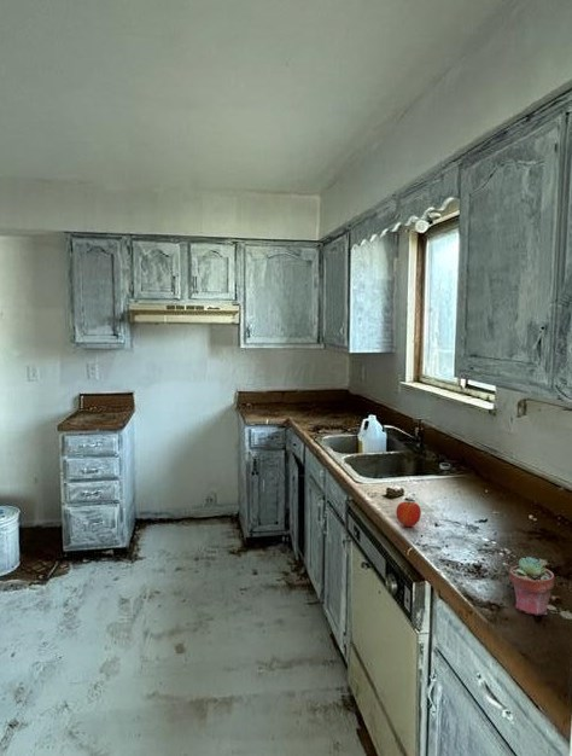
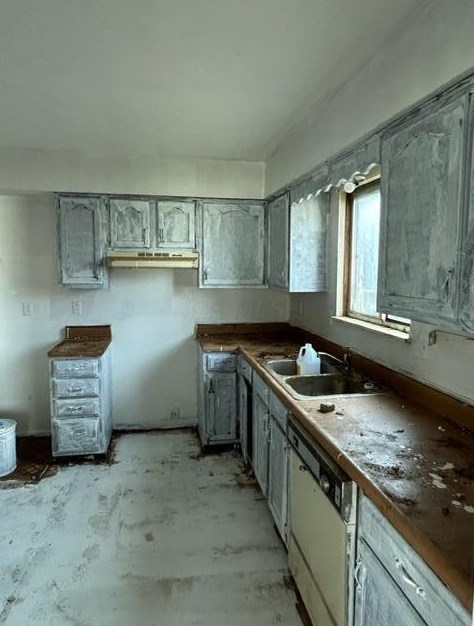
- apple [395,500,422,528]
- potted succulent [509,556,555,616]
